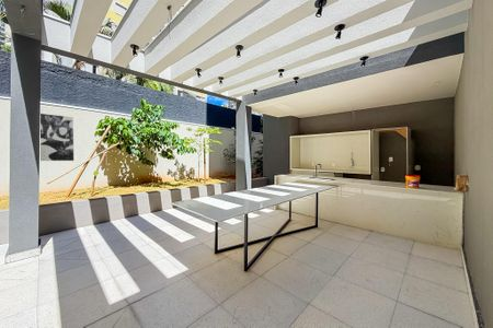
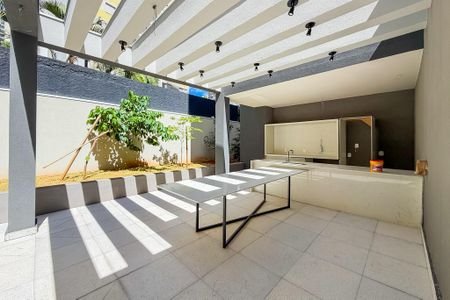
- wall art [39,113,74,162]
